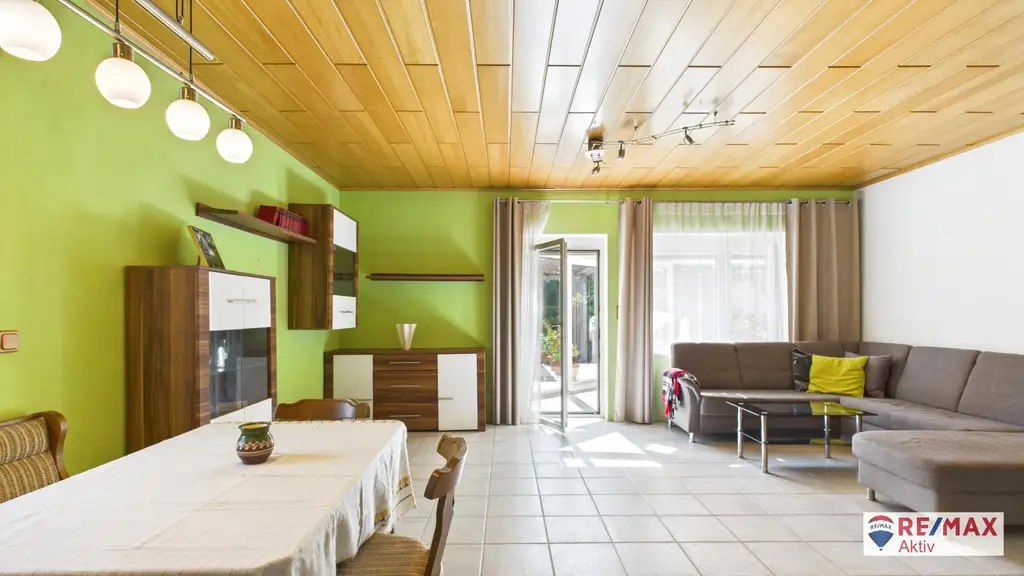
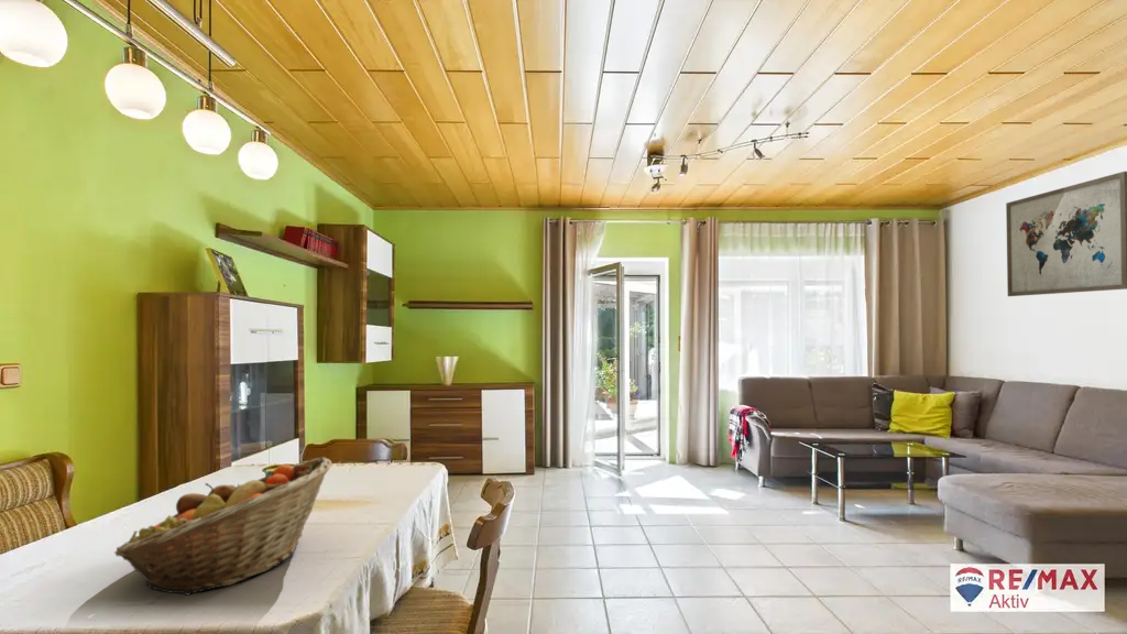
+ fruit basket [113,456,332,597]
+ wall art [1005,171,1127,297]
